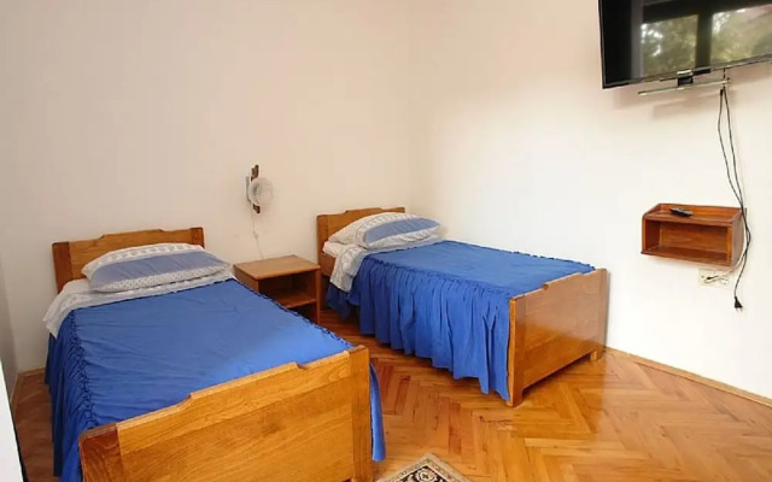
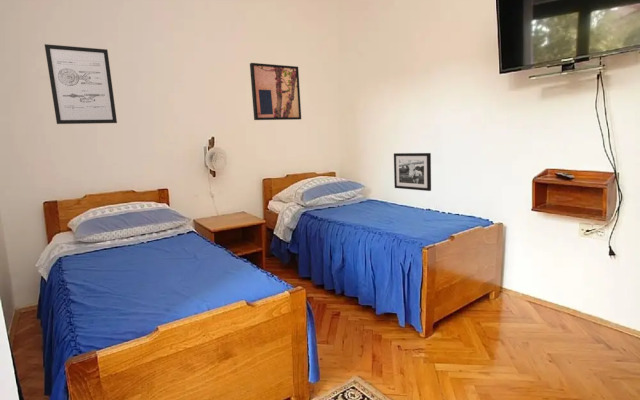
+ wall art [44,43,118,125]
+ wall art [249,62,302,121]
+ picture frame [393,152,432,192]
